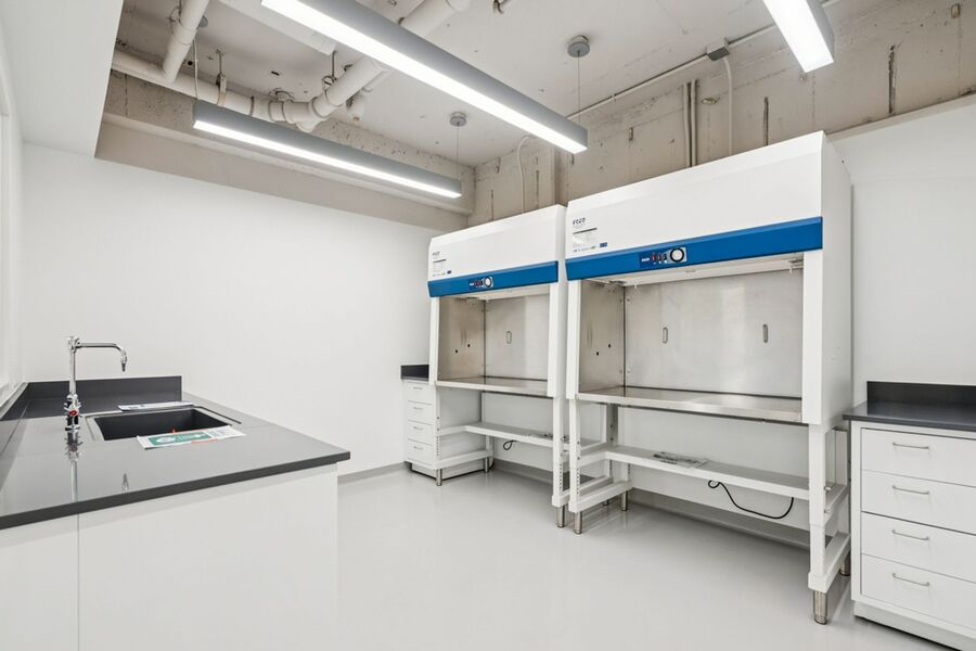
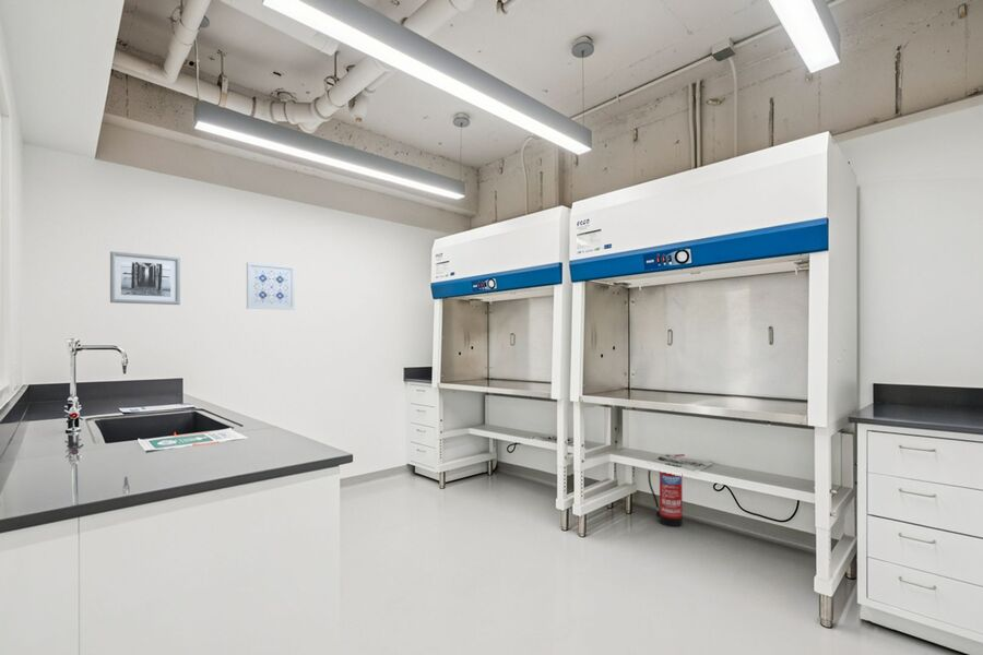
+ fire extinguisher [647,453,686,528]
+ wall art [246,261,296,311]
+ wall art [109,250,181,306]
